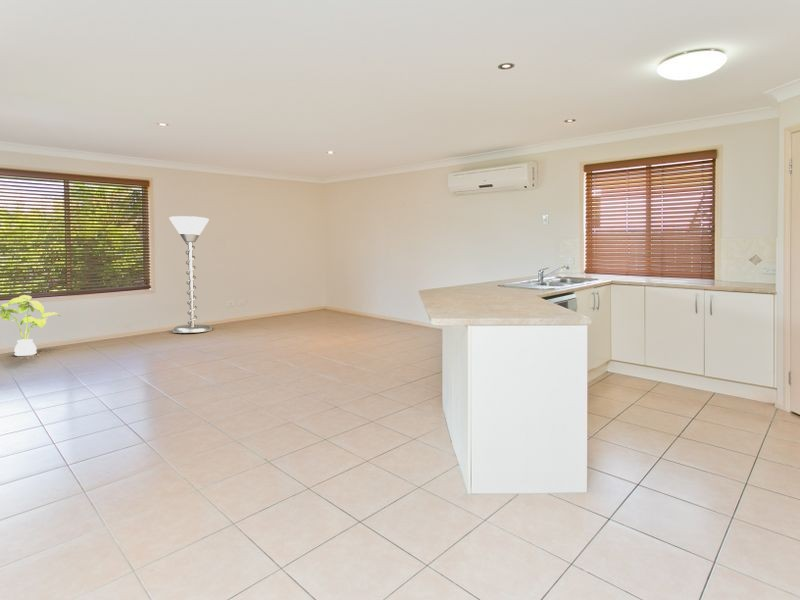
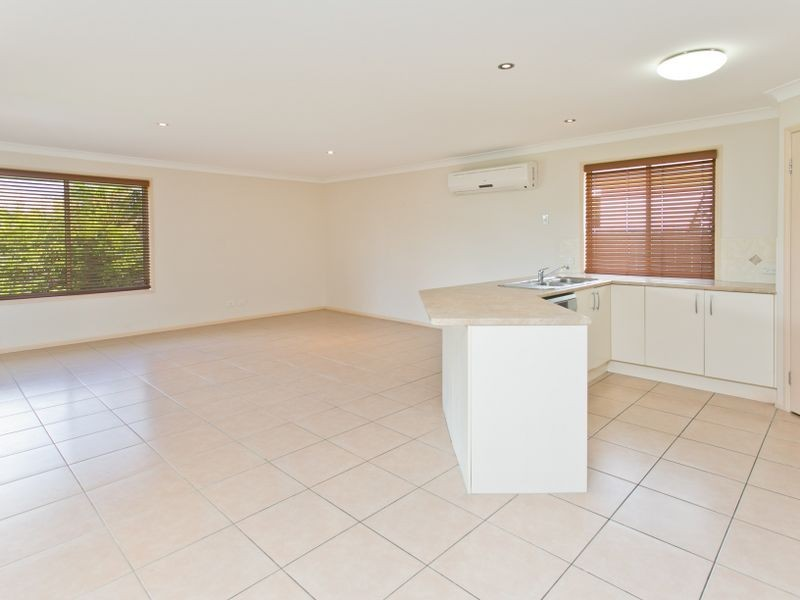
- house plant [0,294,61,357]
- floor lamp [168,215,213,334]
